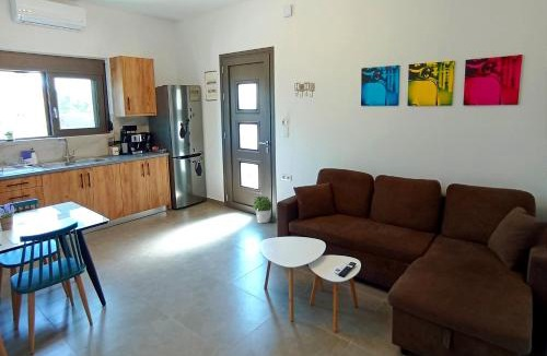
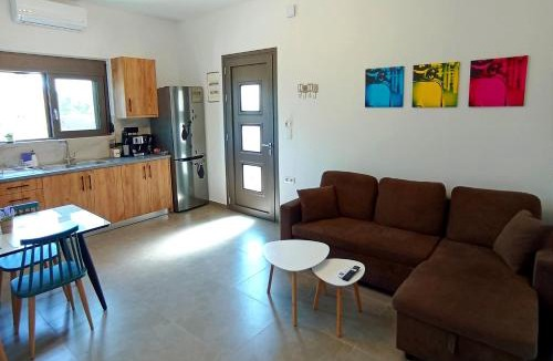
- potted plant [252,194,274,224]
